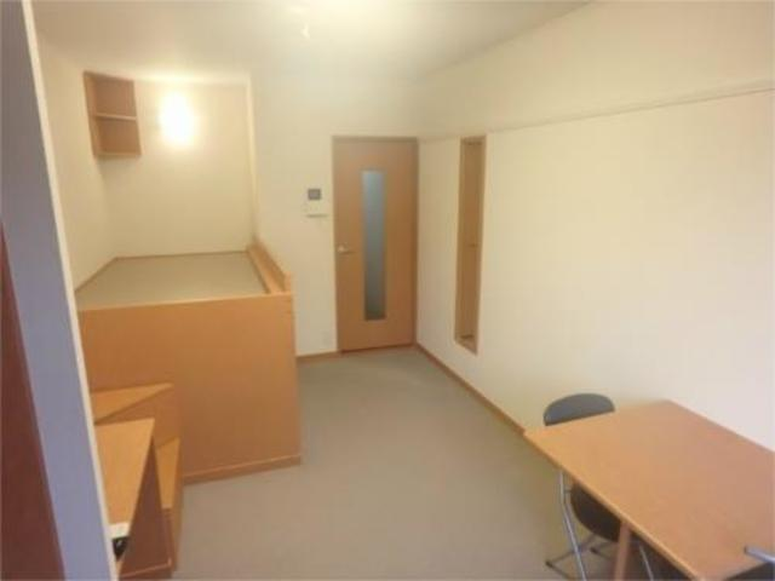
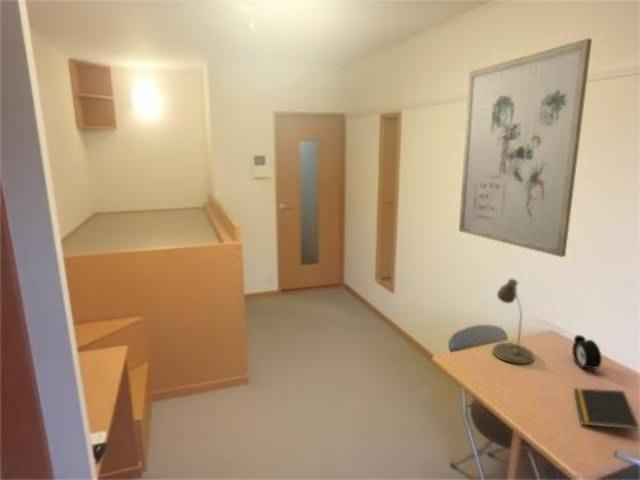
+ notepad [573,387,640,430]
+ wall art [458,37,593,258]
+ desk lamp [491,278,535,365]
+ alarm clock [571,333,603,373]
